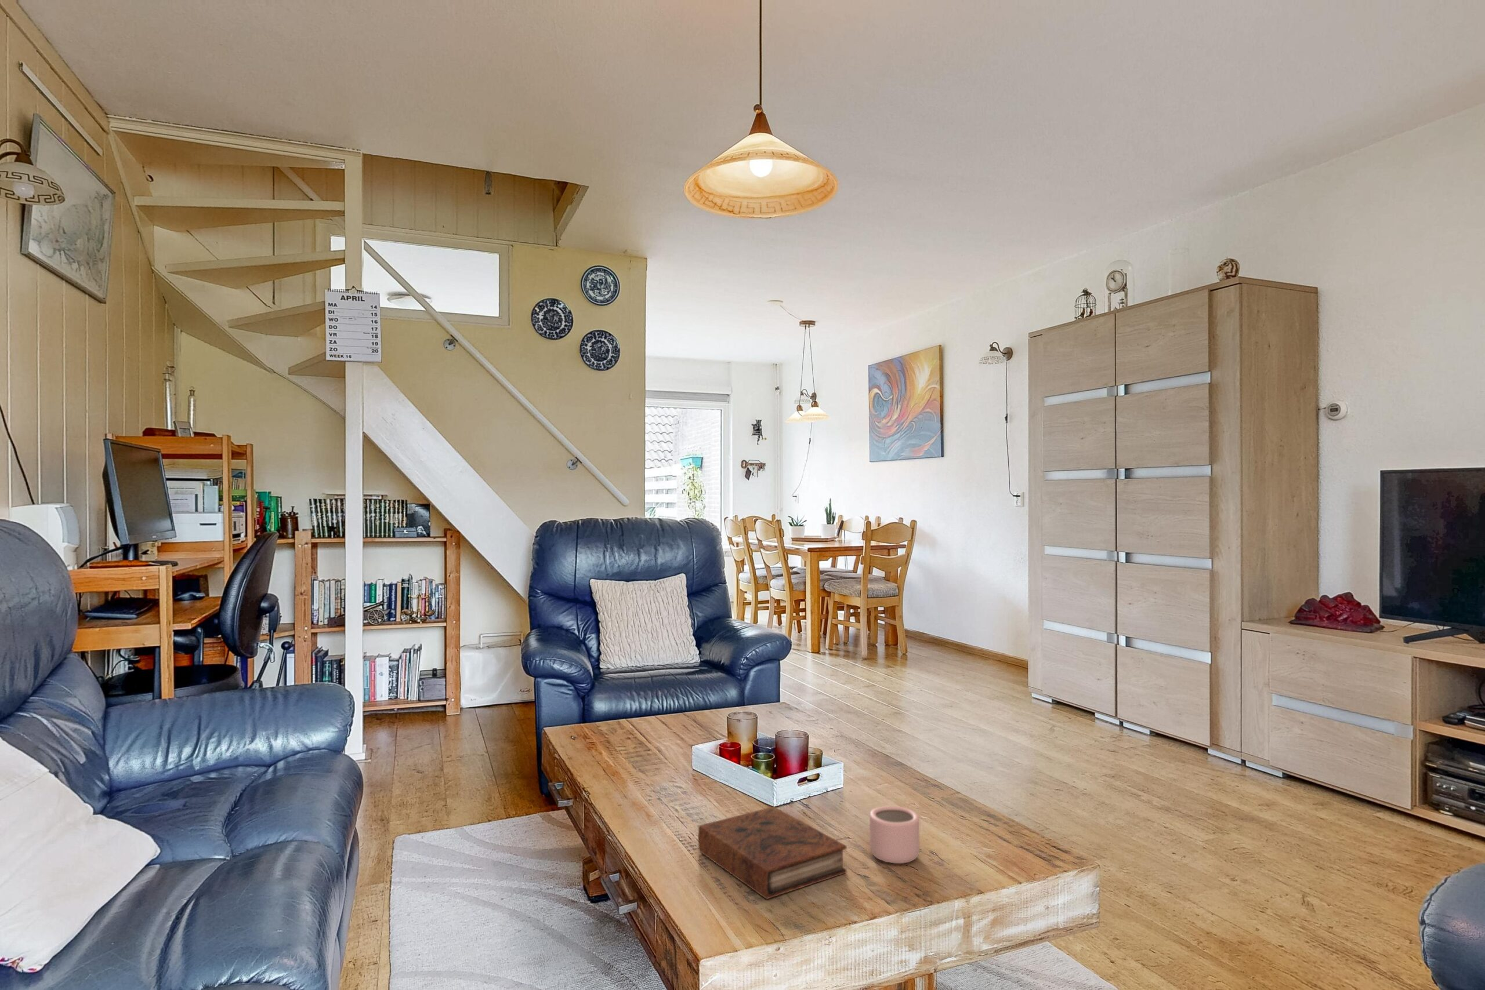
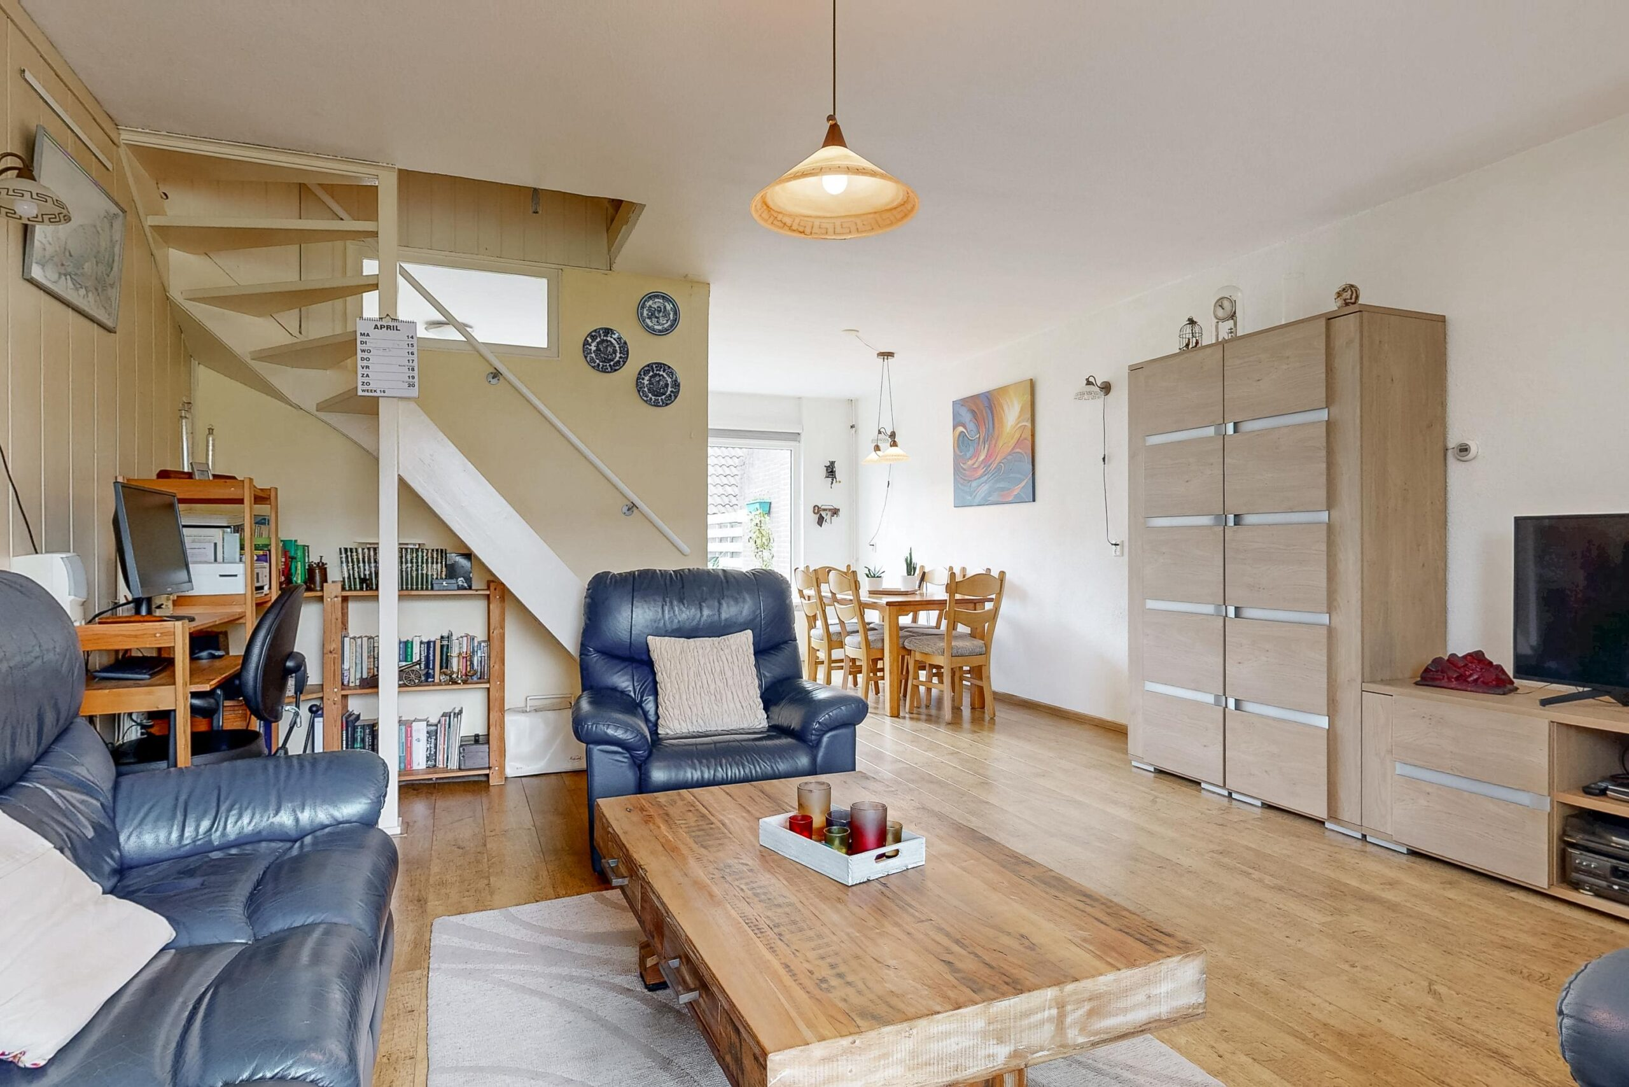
- mug [869,805,920,864]
- book [698,805,847,901]
